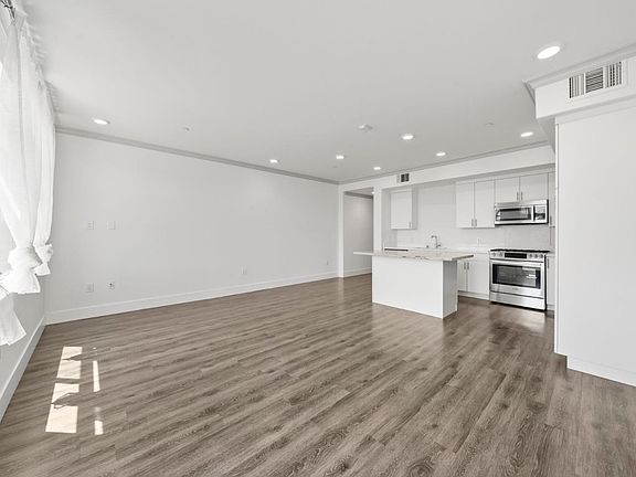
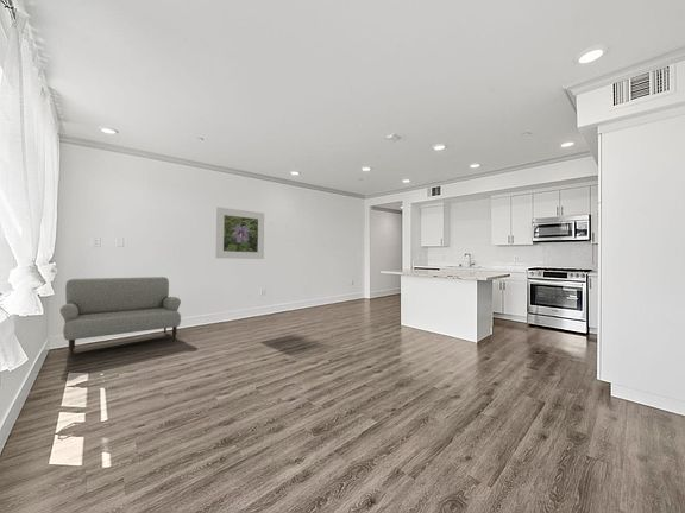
+ sofa [59,276,182,359]
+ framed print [214,207,265,260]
